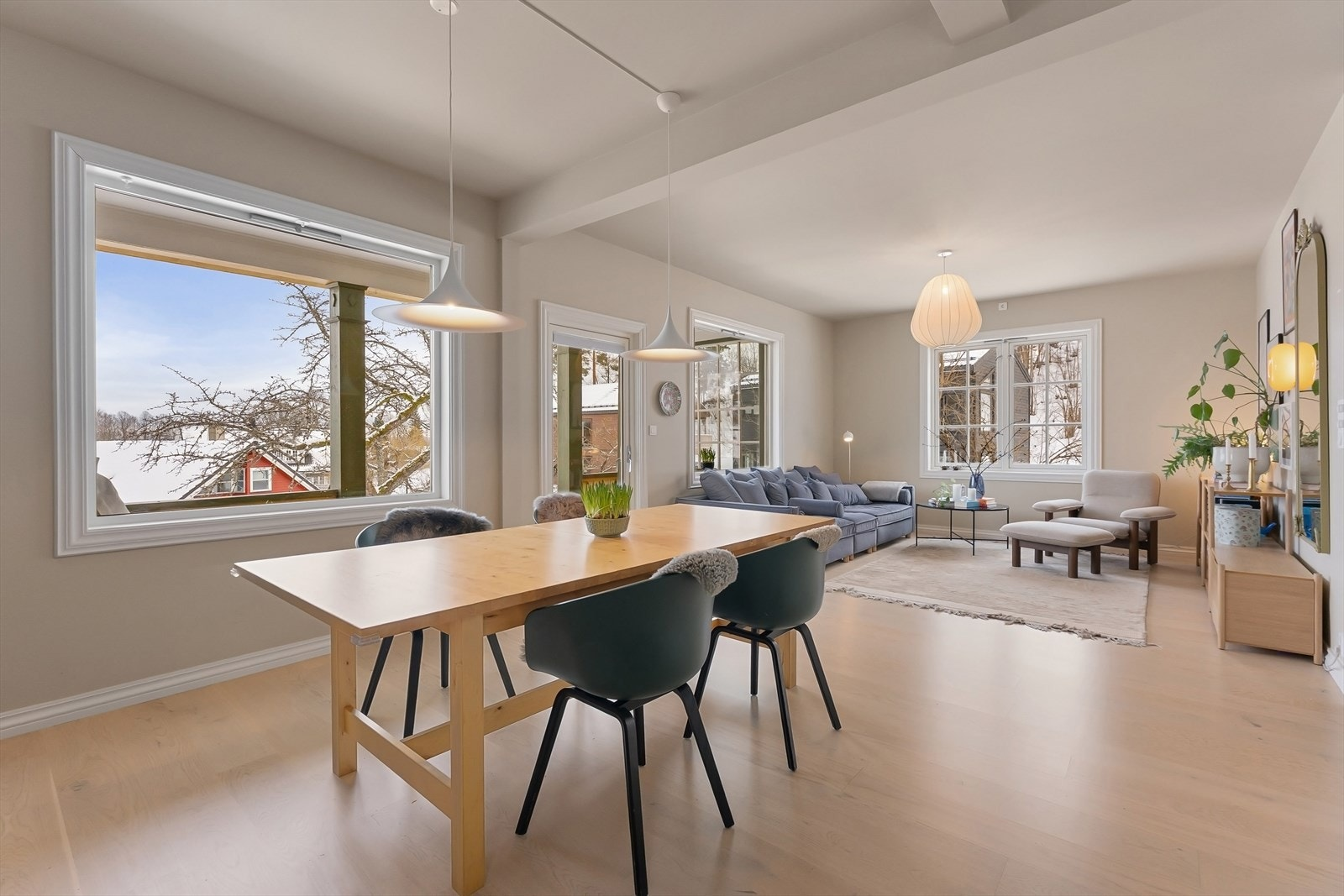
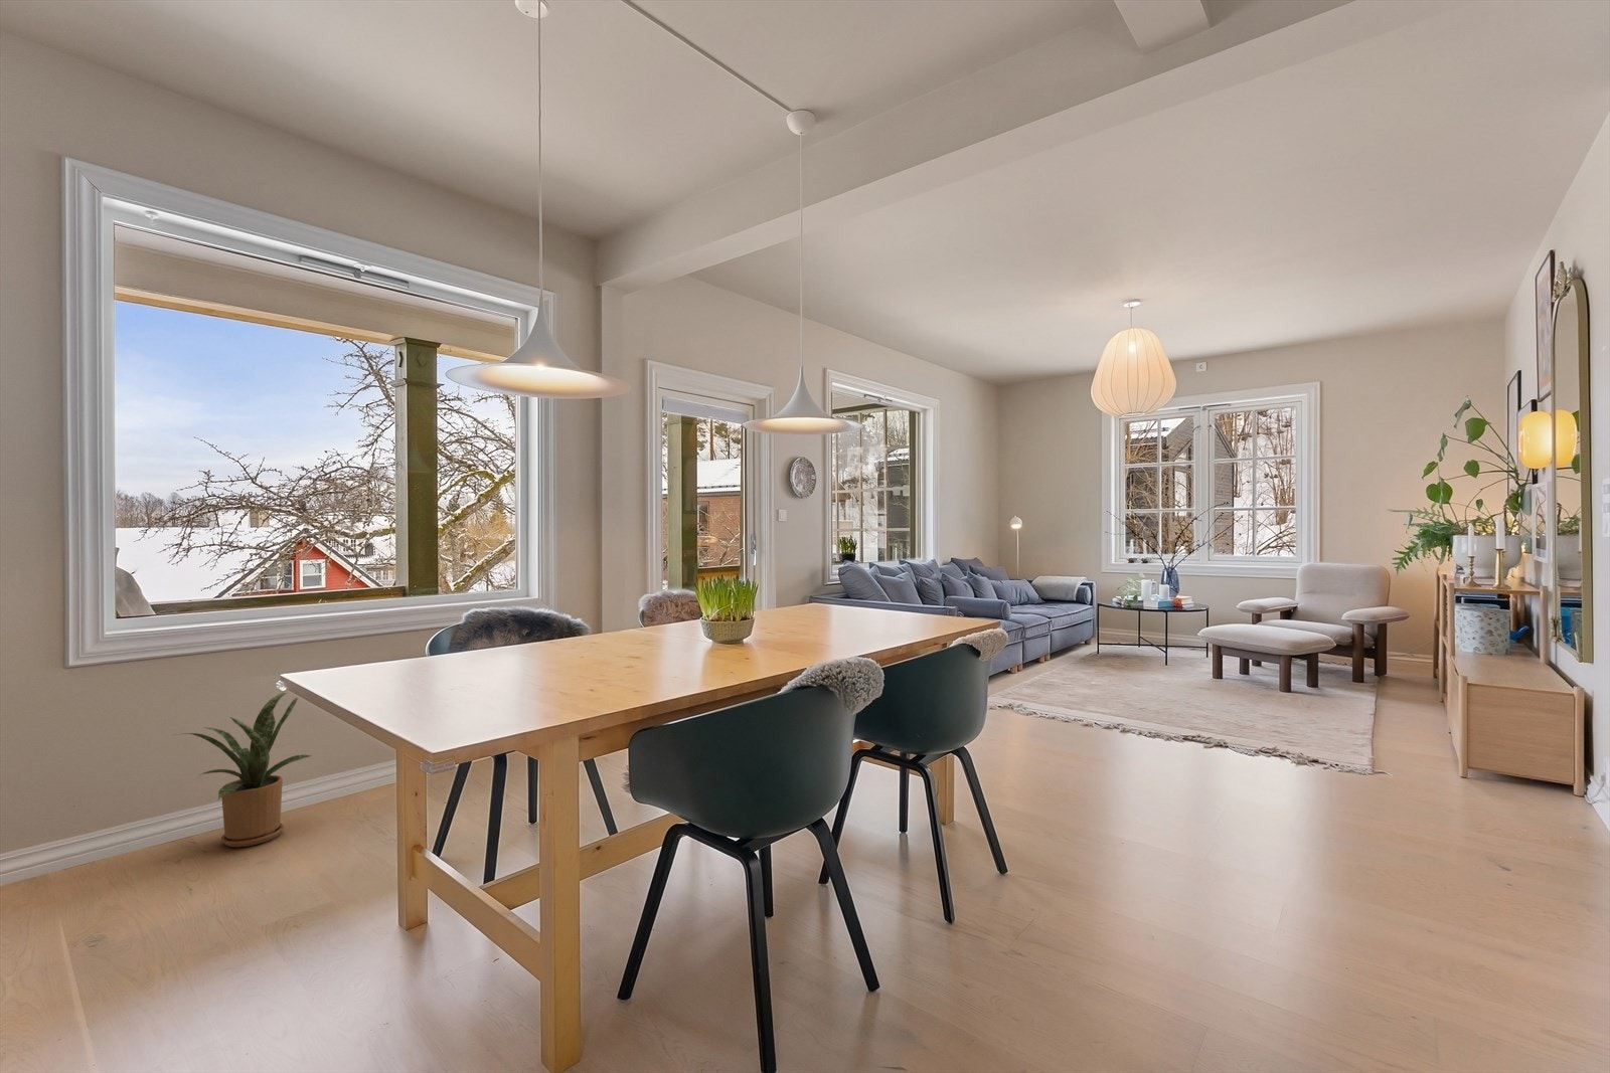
+ house plant [172,691,311,848]
